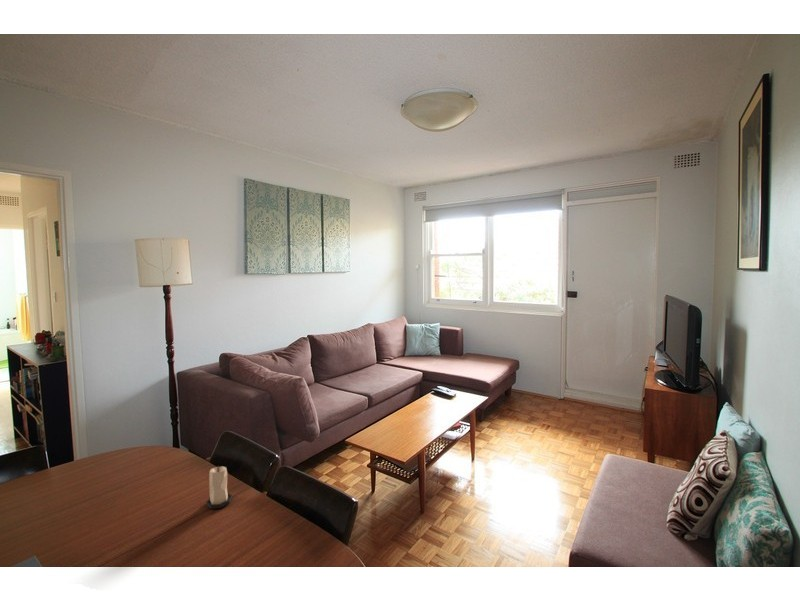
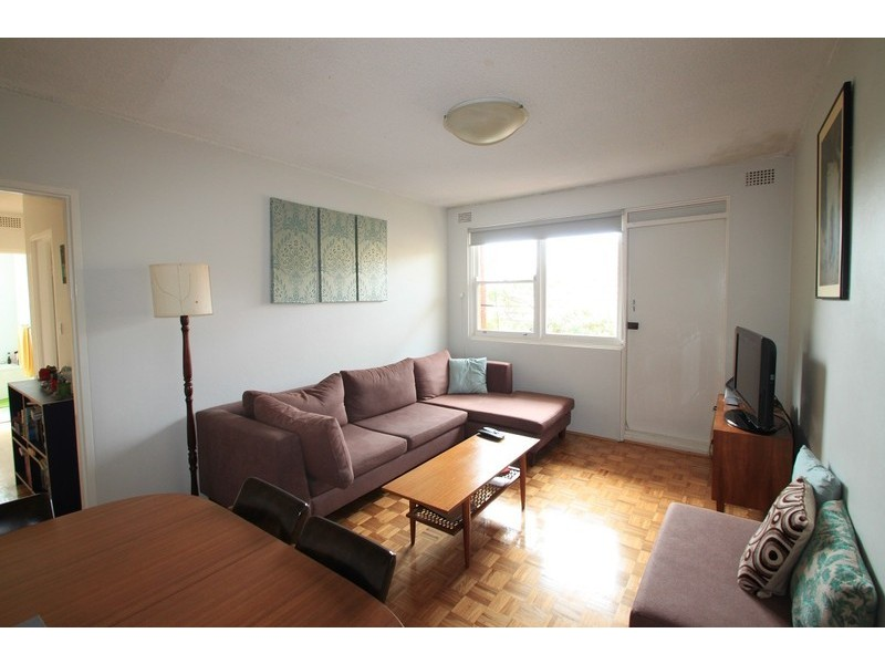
- candle [205,465,233,510]
